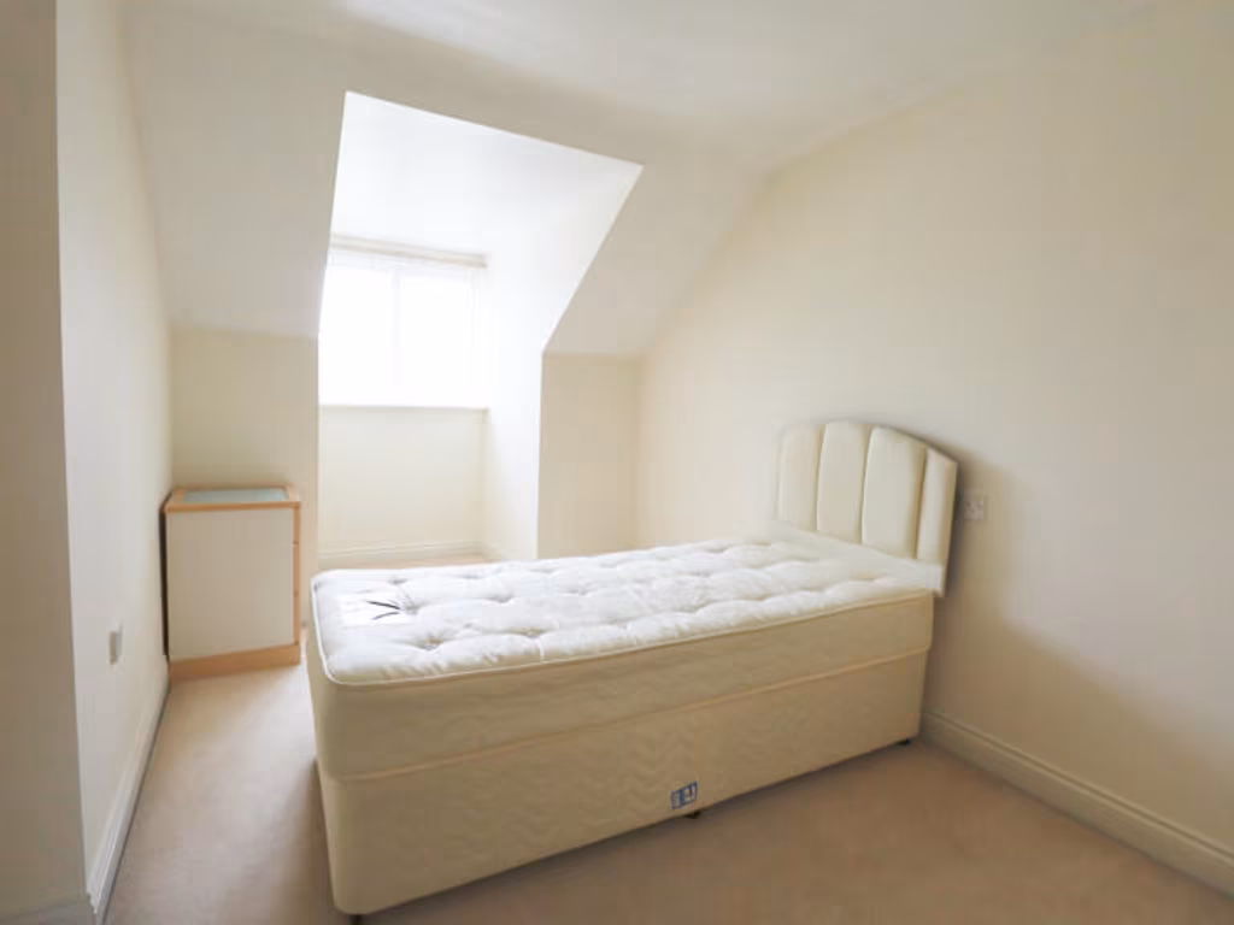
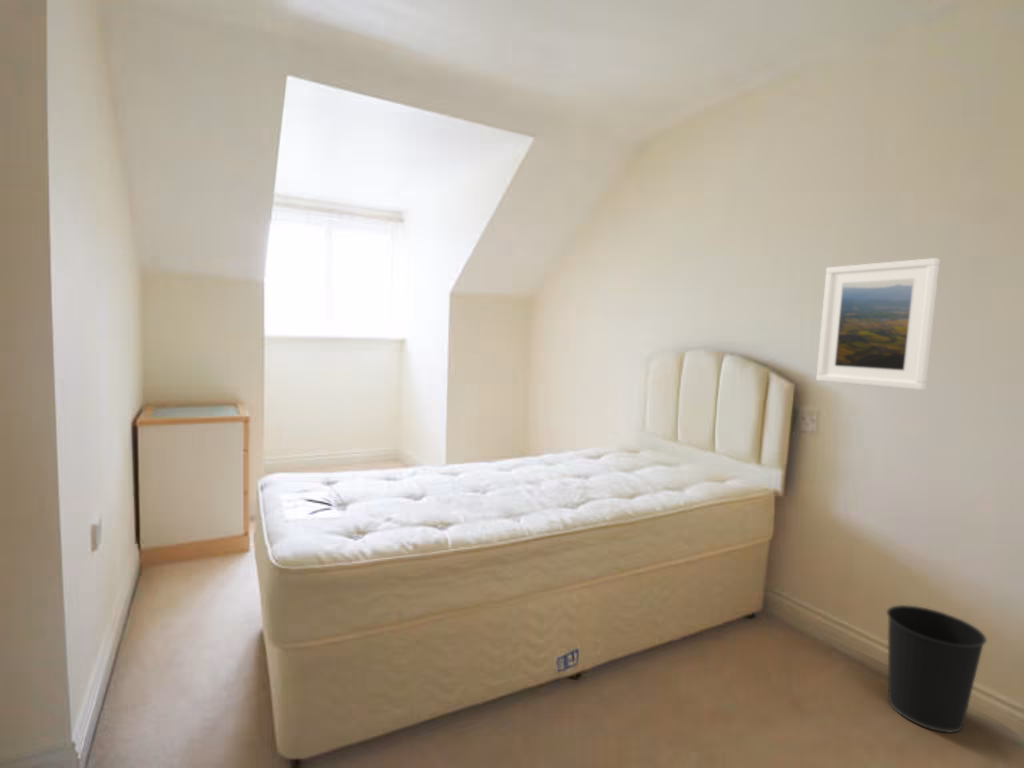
+ wastebasket [886,604,988,734]
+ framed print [815,257,941,391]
